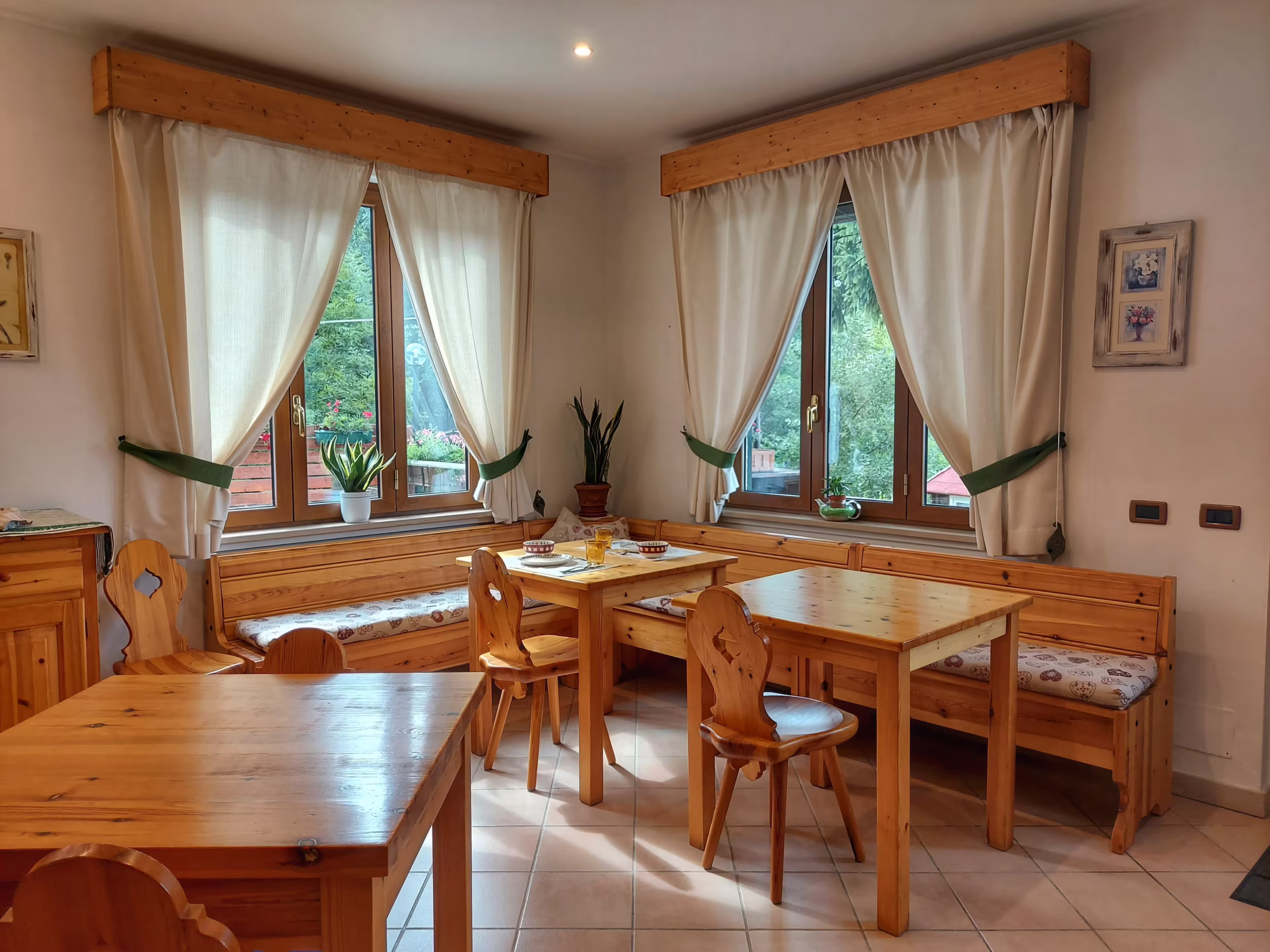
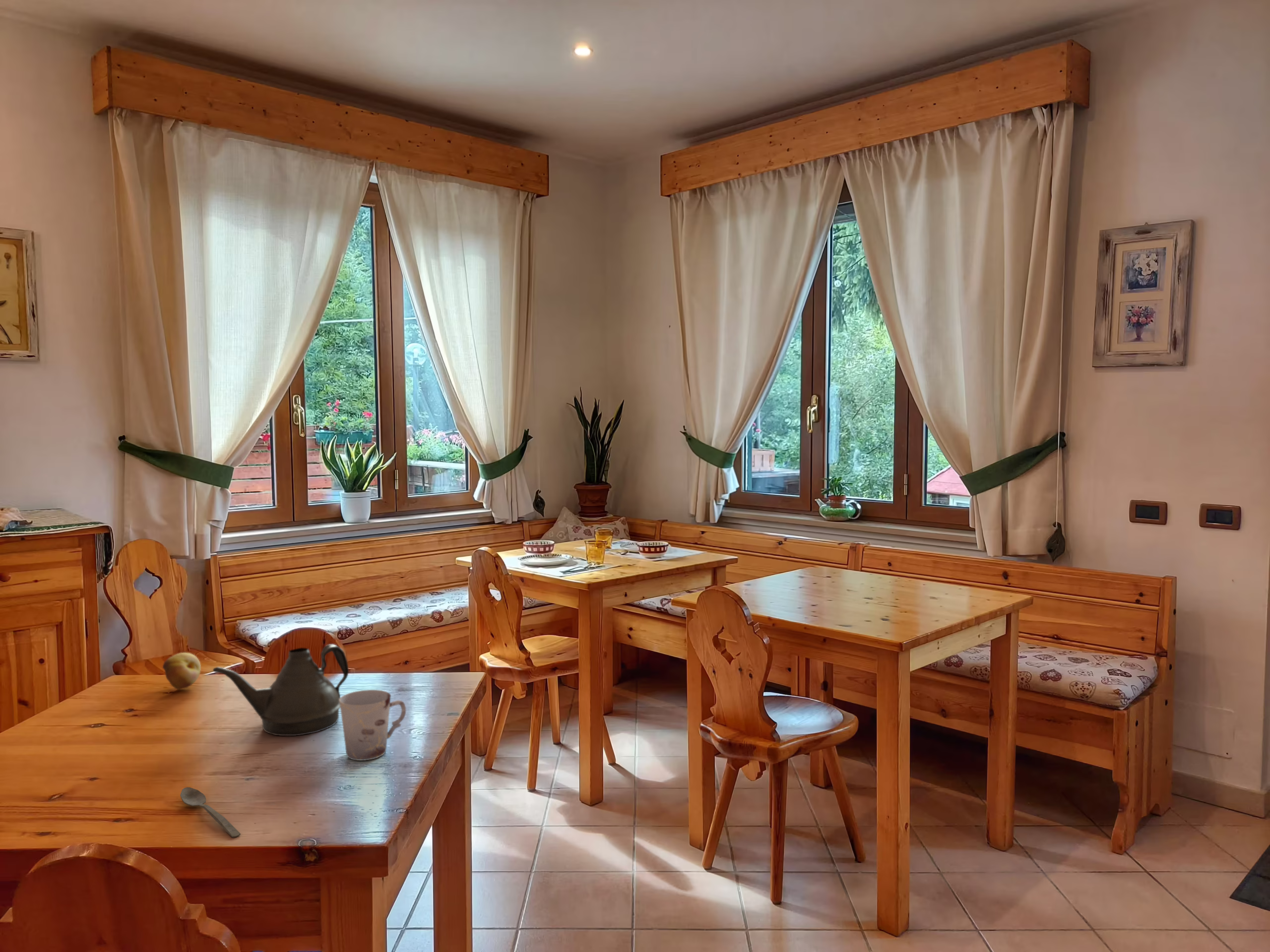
+ spoon [180,787,241,838]
+ teapot [212,644,349,736]
+ cup [339,689,406,761]
+ fruit [162,652,201,690]
